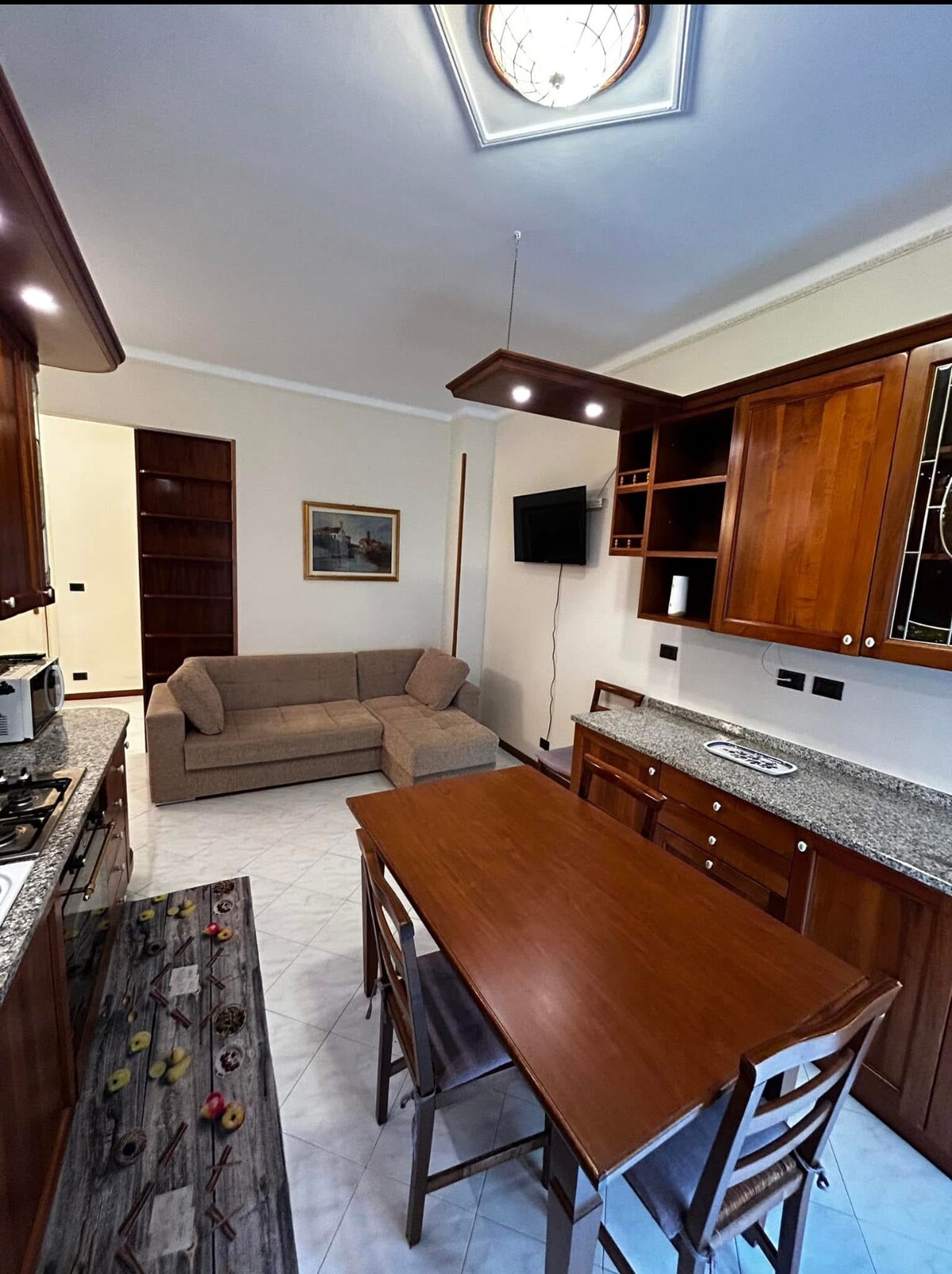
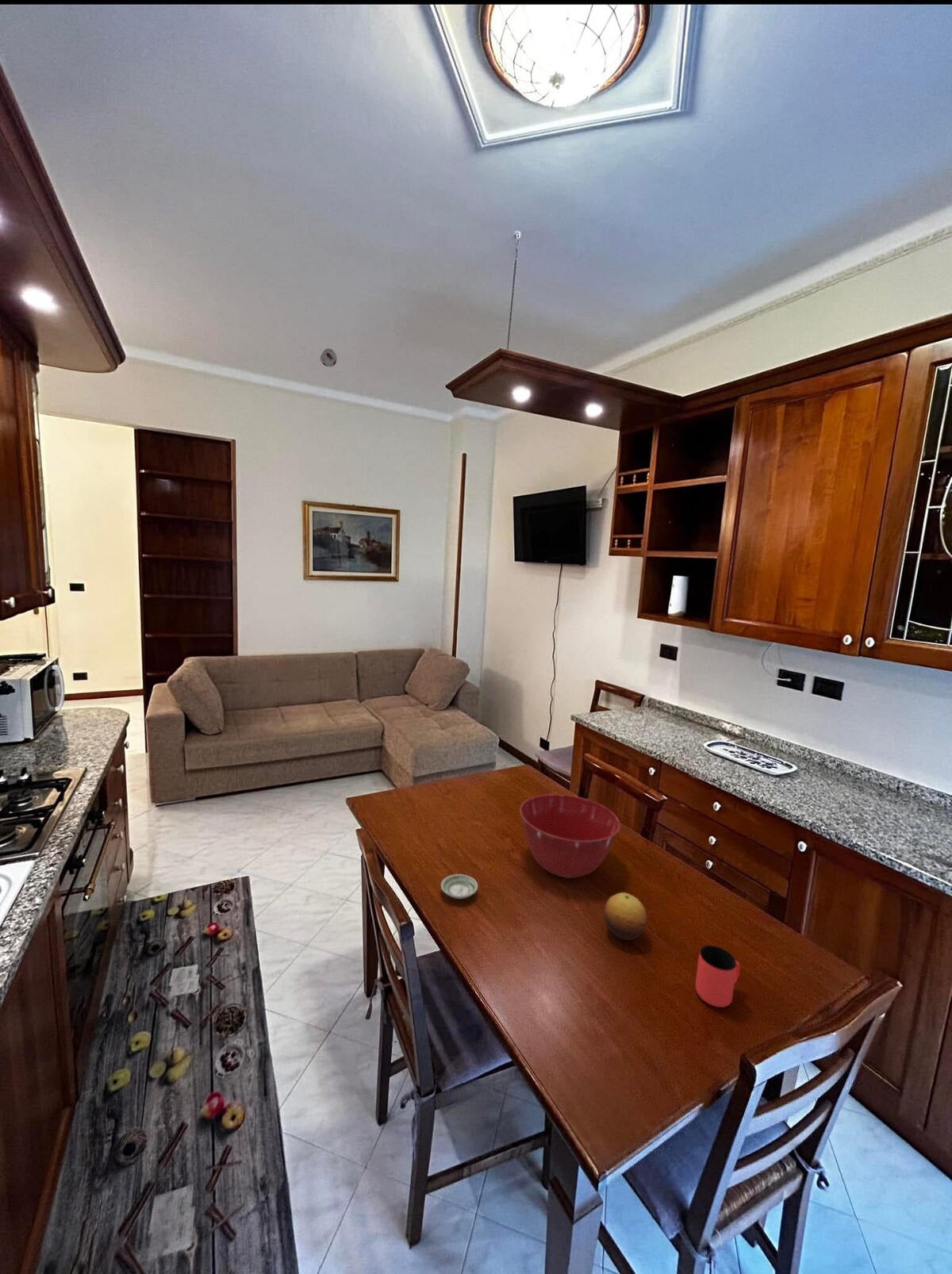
+ fruit [603,892,648,941]
+ saucer [440,873,478,900]
+ cup [695,945,741,1008]
+ smoke detector [320,347,338,368]
+ mixing bowl [519,793,621,879]
